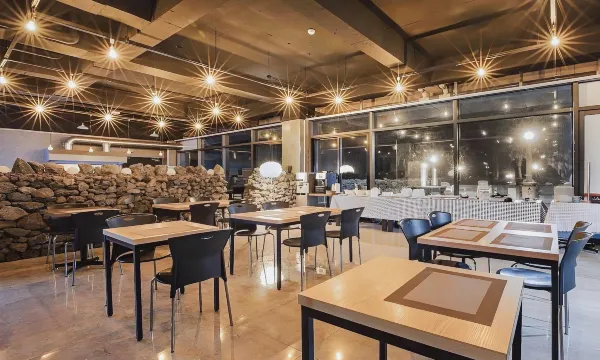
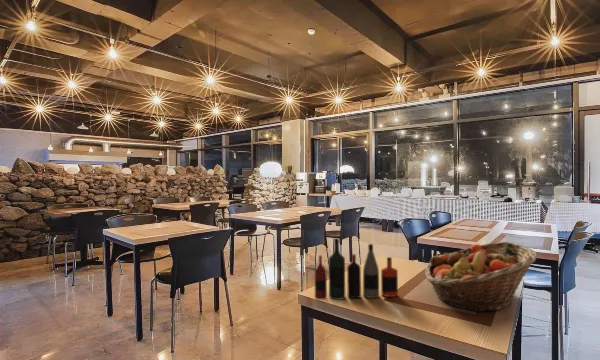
+ bottle collection [314,237,399,301]
+ fruit basket [424,241,538,313]
